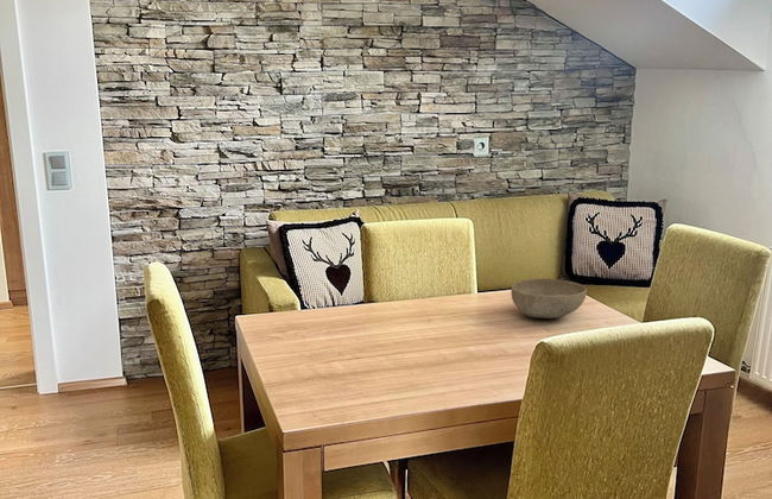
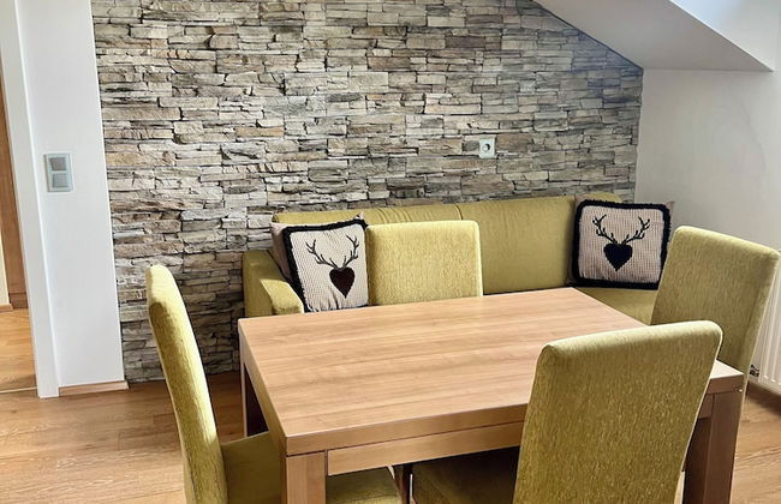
- bowl [511,278,588,320]
